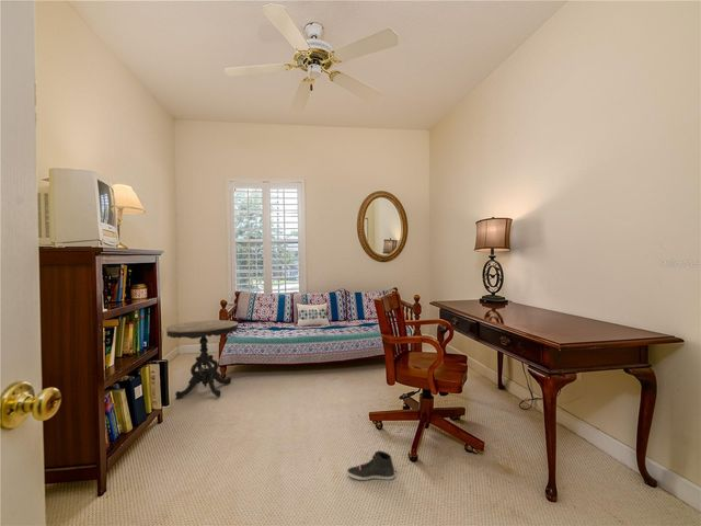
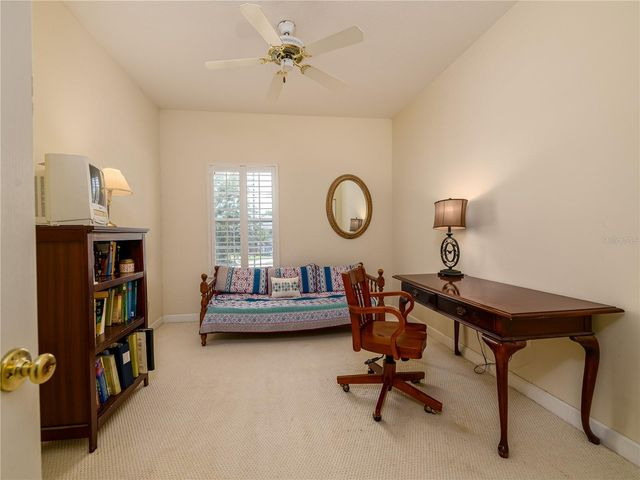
- sneaker [345,449,397,481]
- side table [164,319,240,400]
